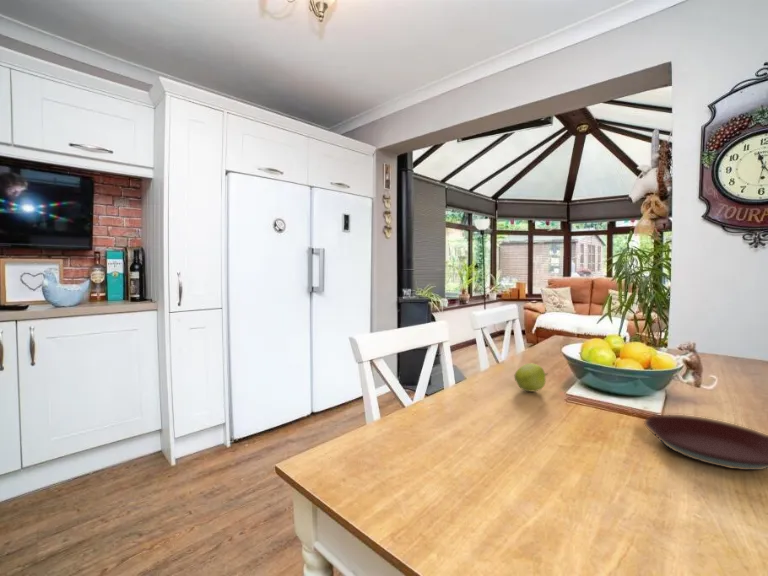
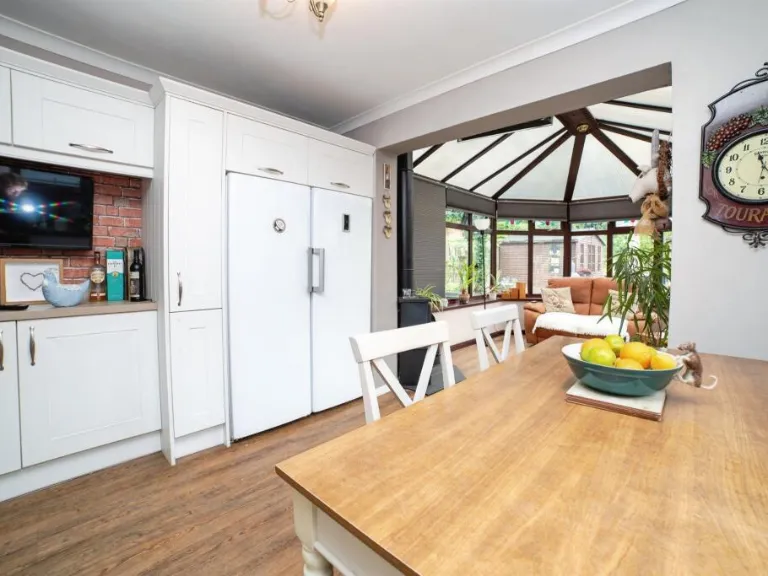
- apple [513,362,549,392]
- plate [643,414,768,471]
